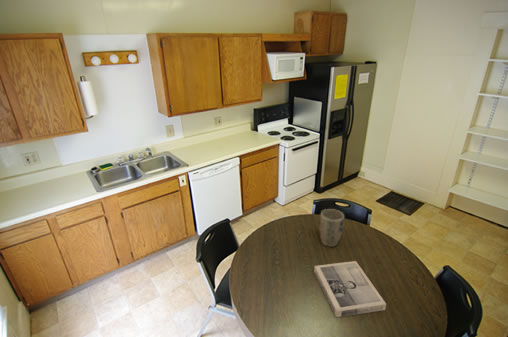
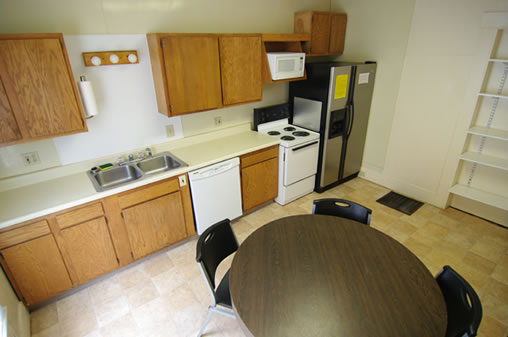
- photo frame [313,260,387,318]
- plant pot [318,208,345,248]
